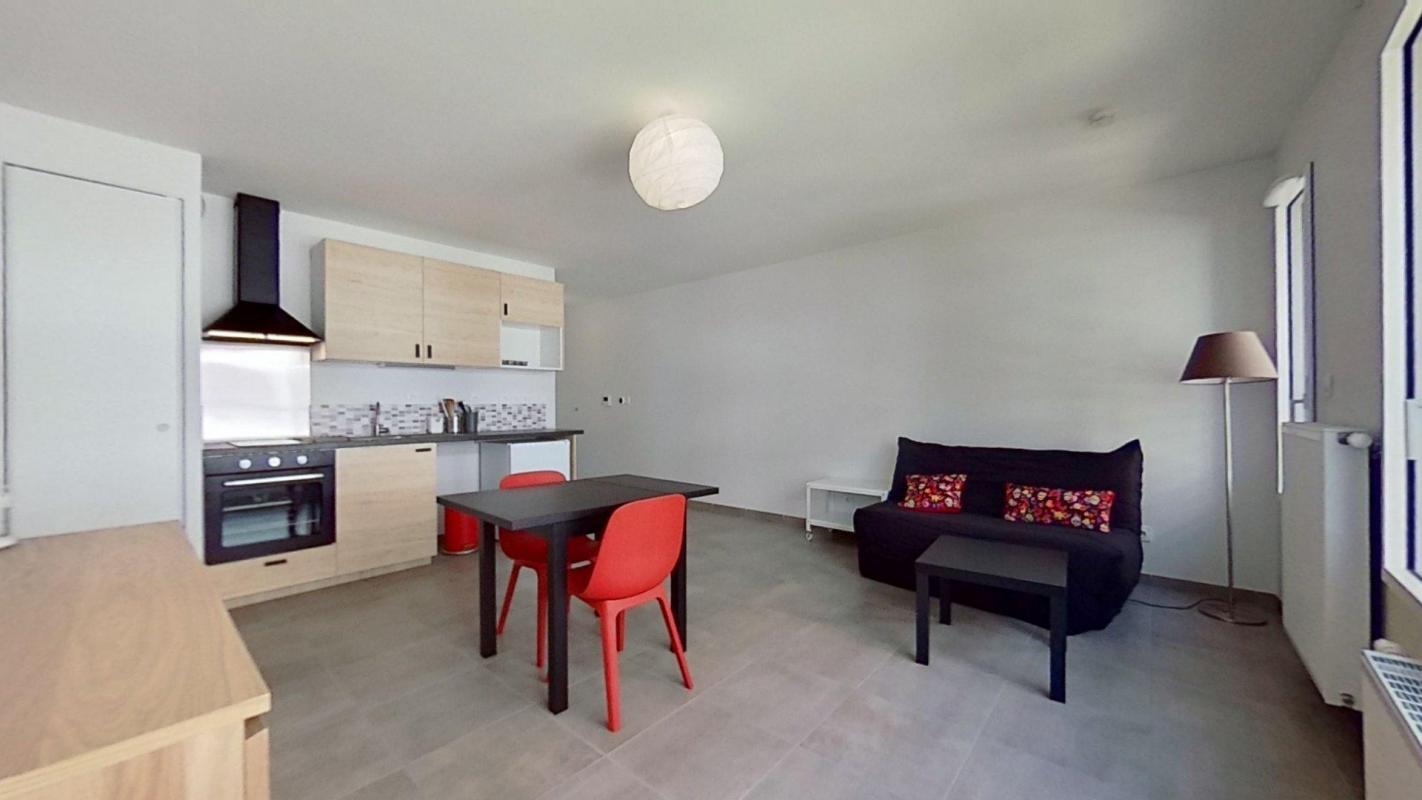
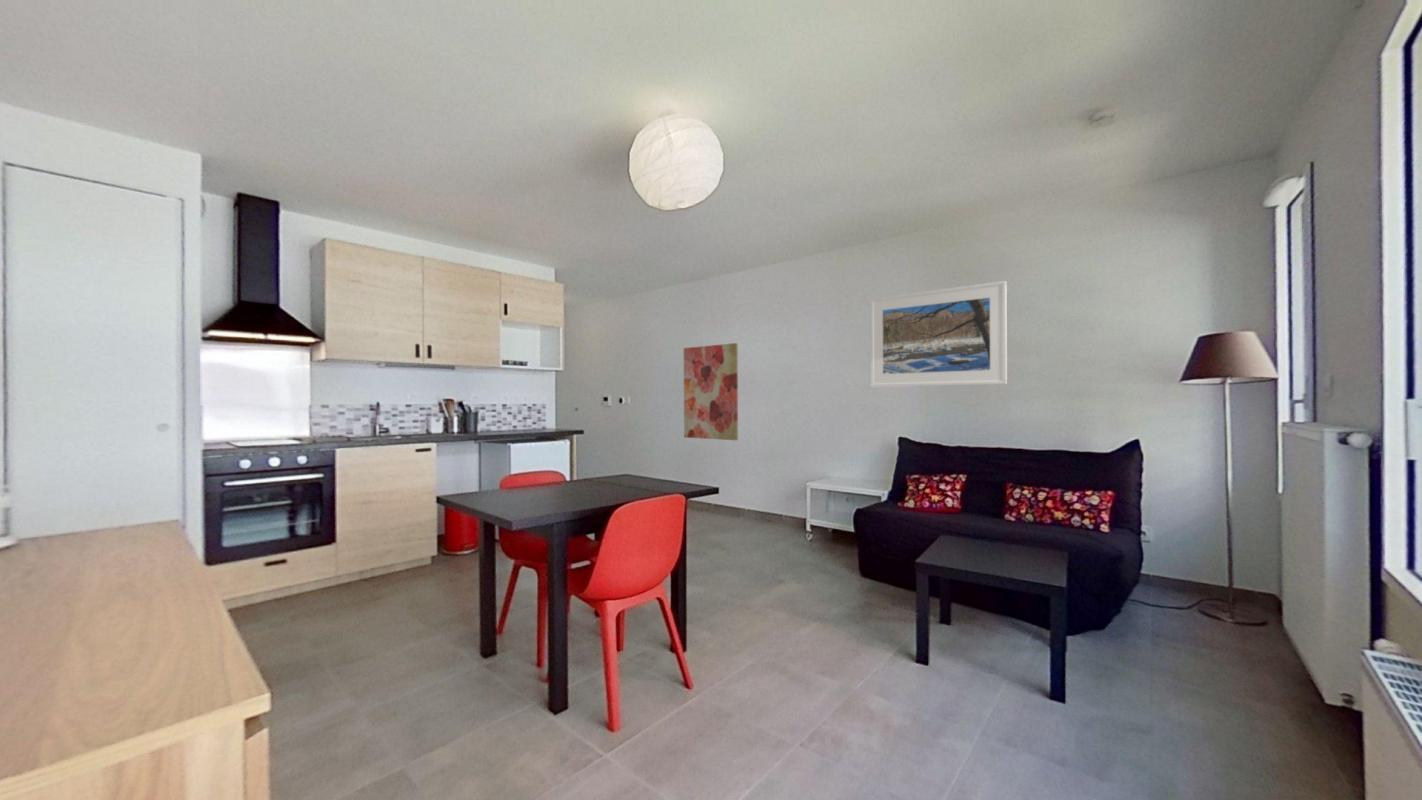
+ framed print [869,280,1008,388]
+ wall art [683,342,739,441]
